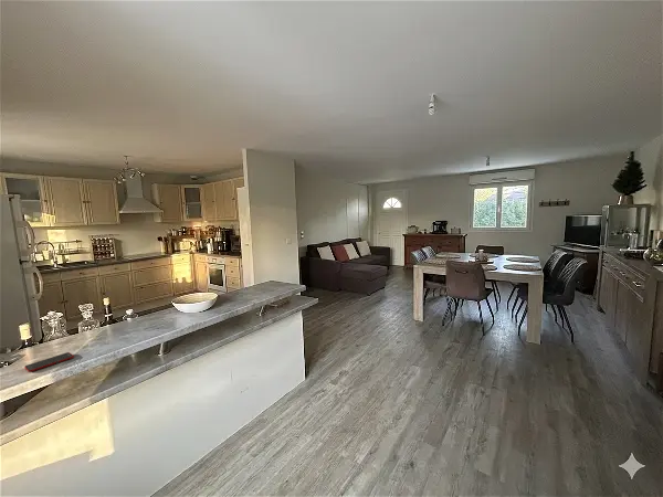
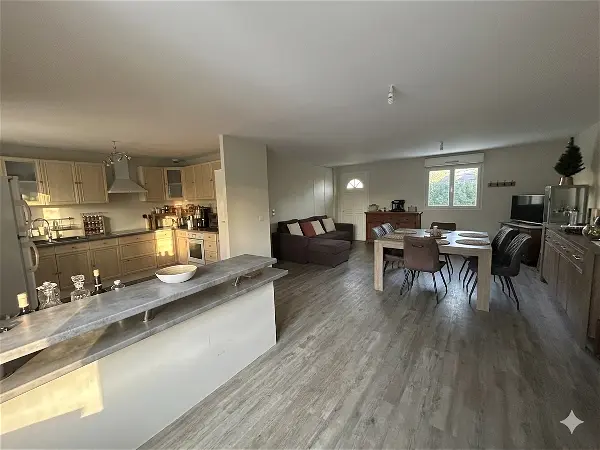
- cell phone [23,351,75,373]
